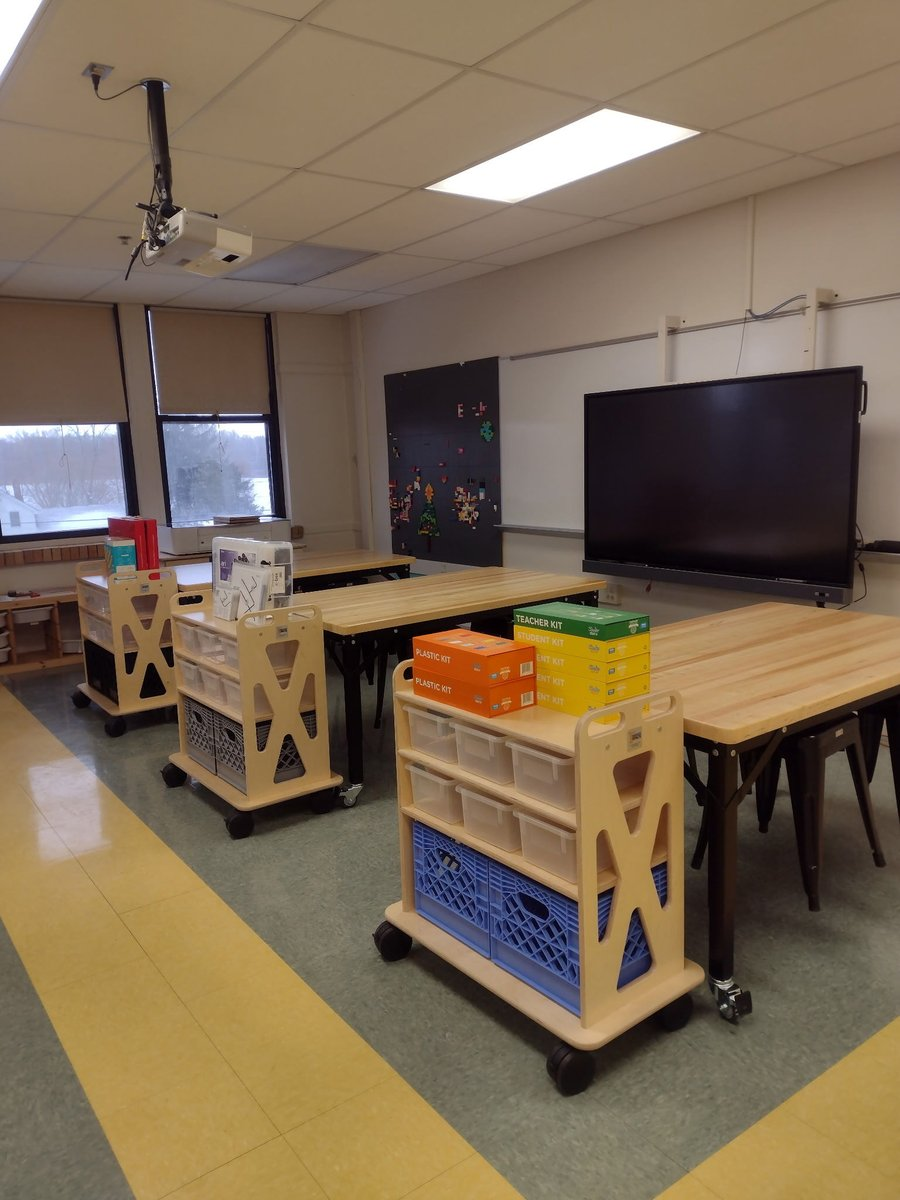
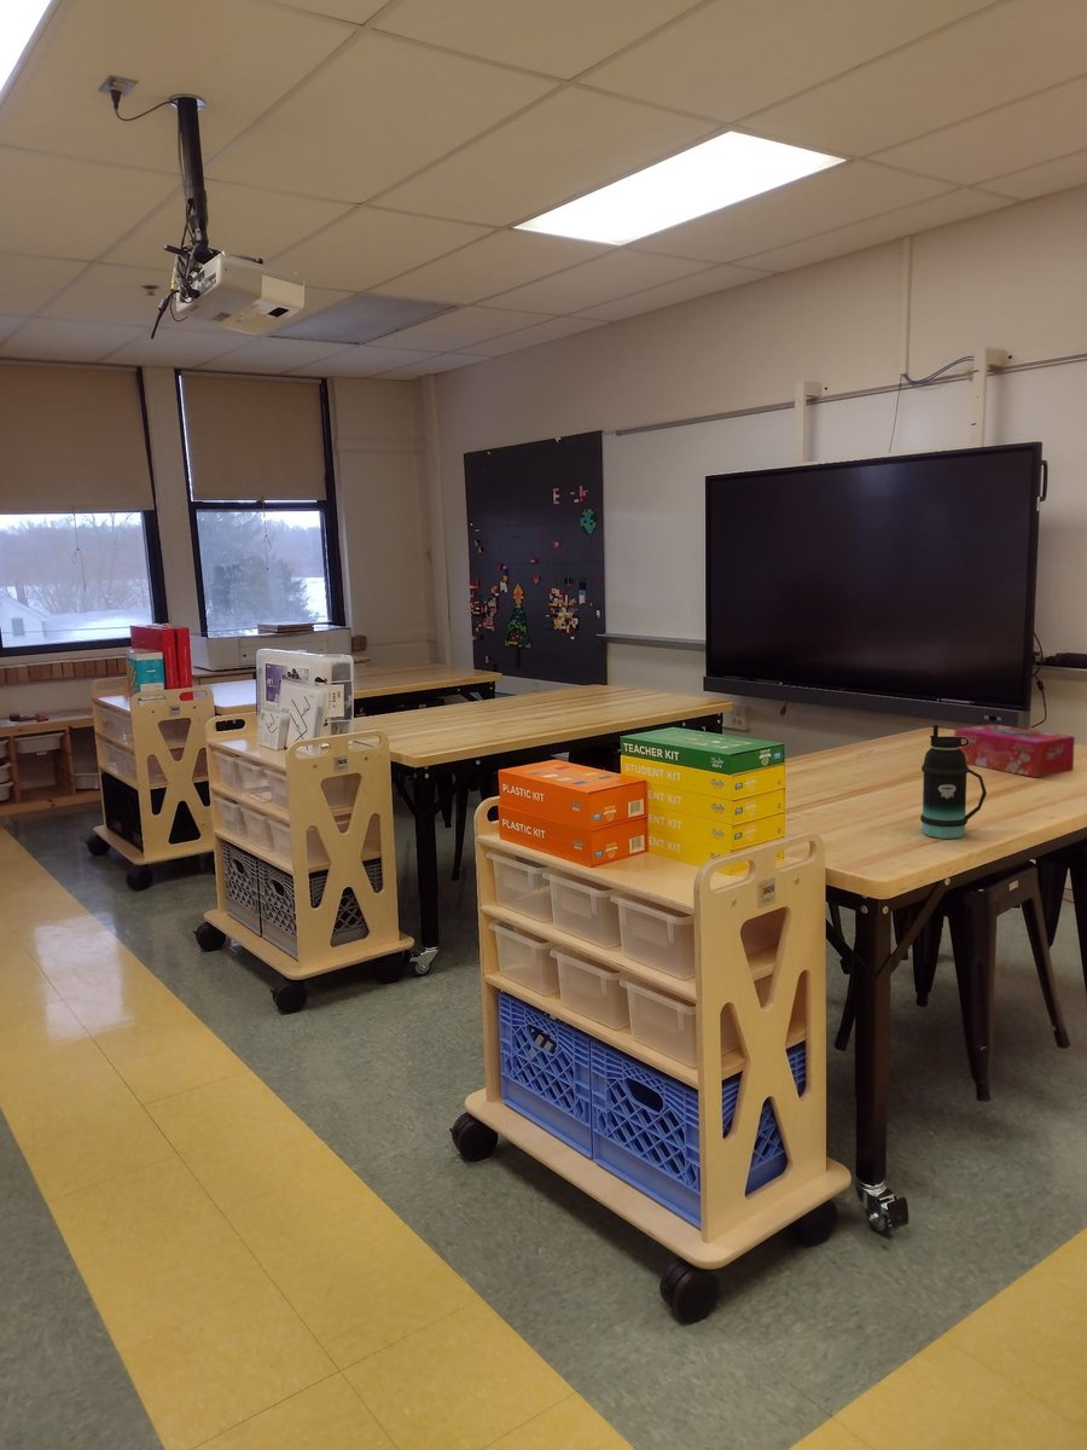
+ tissue box [953,723,1076,778]
+ bottle [919,724,988,840]
